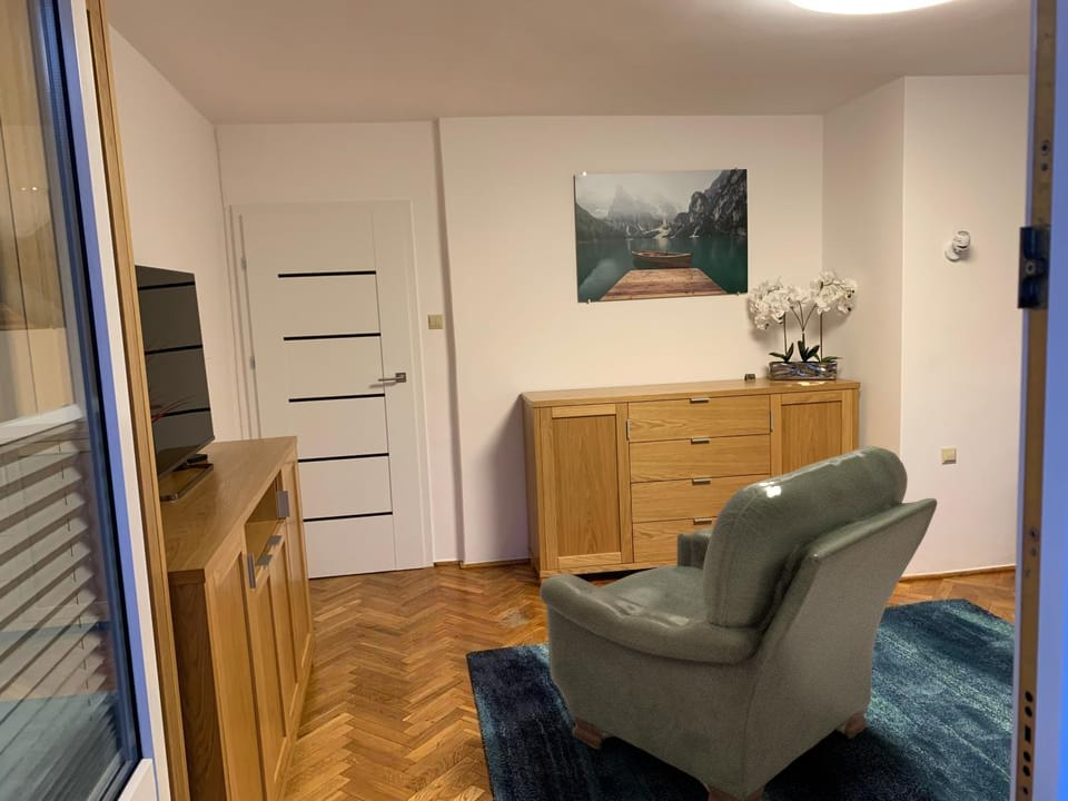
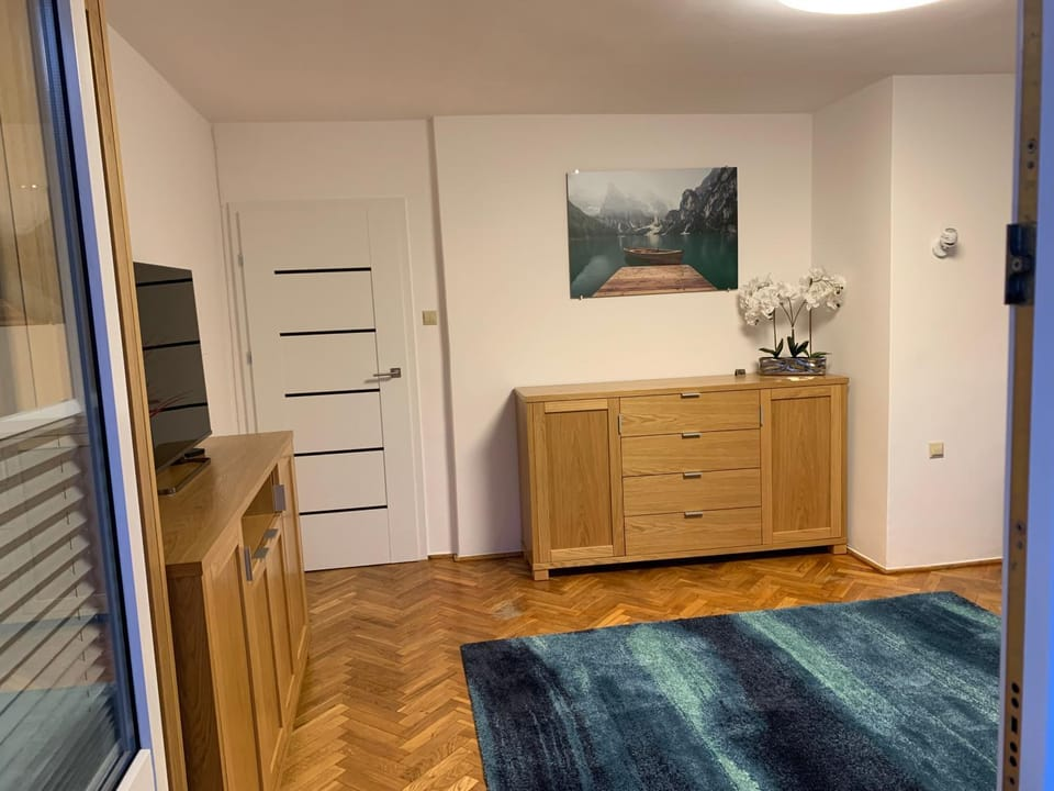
- armchair [538,445,938,801]
